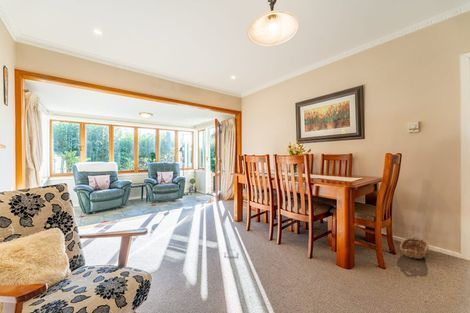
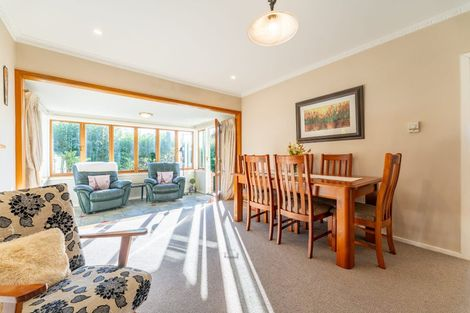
- basket [399,236,430,260]
